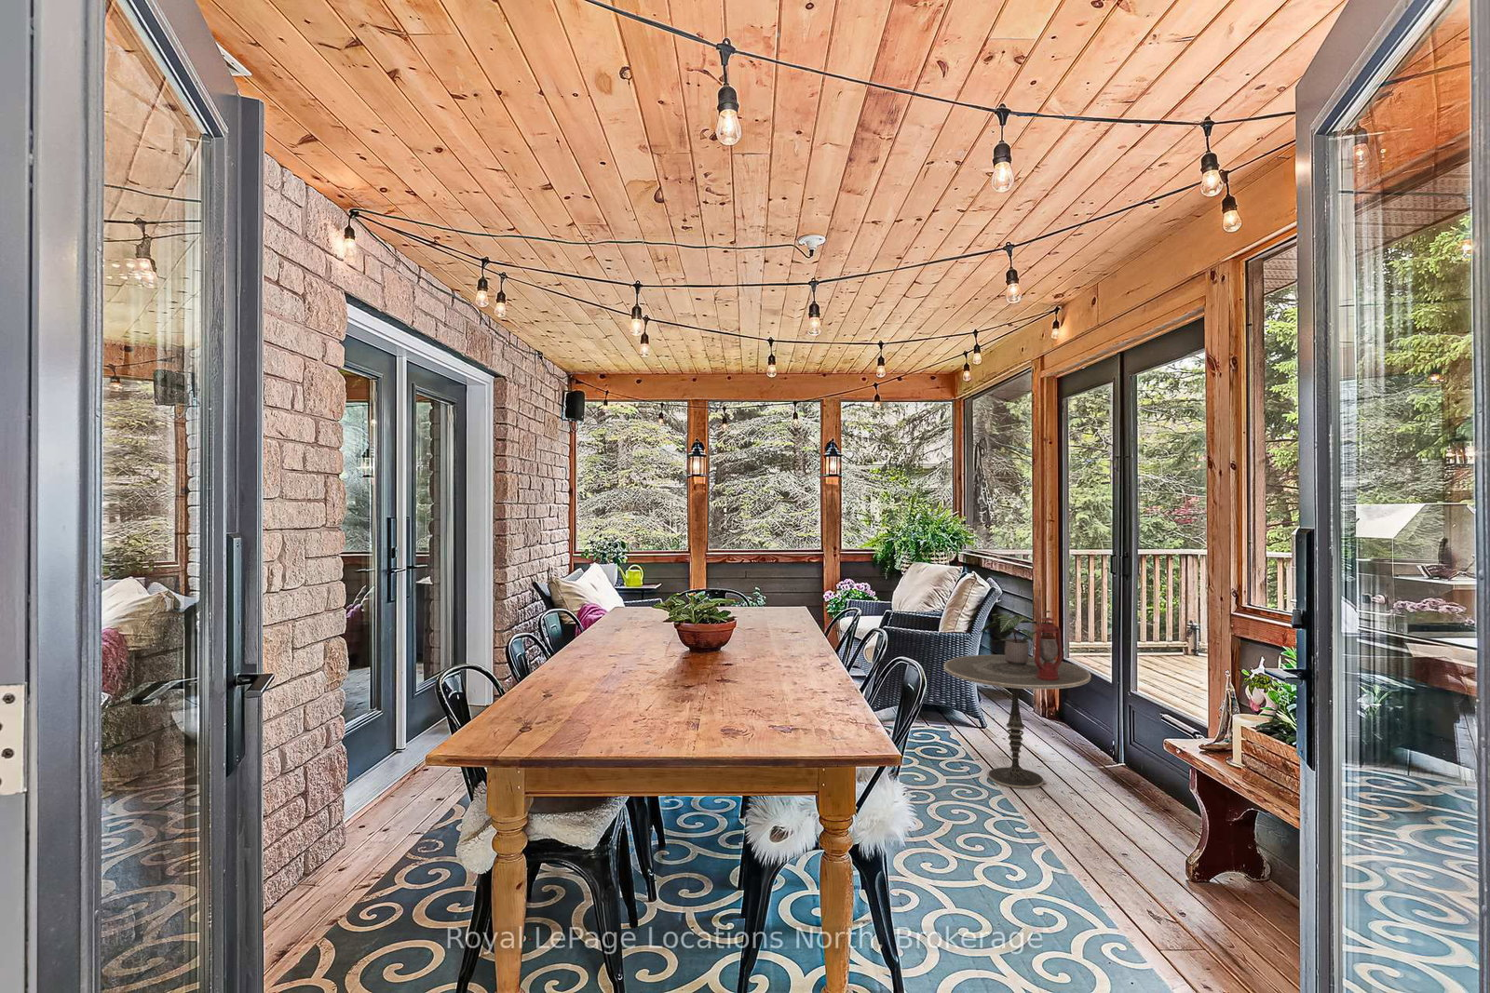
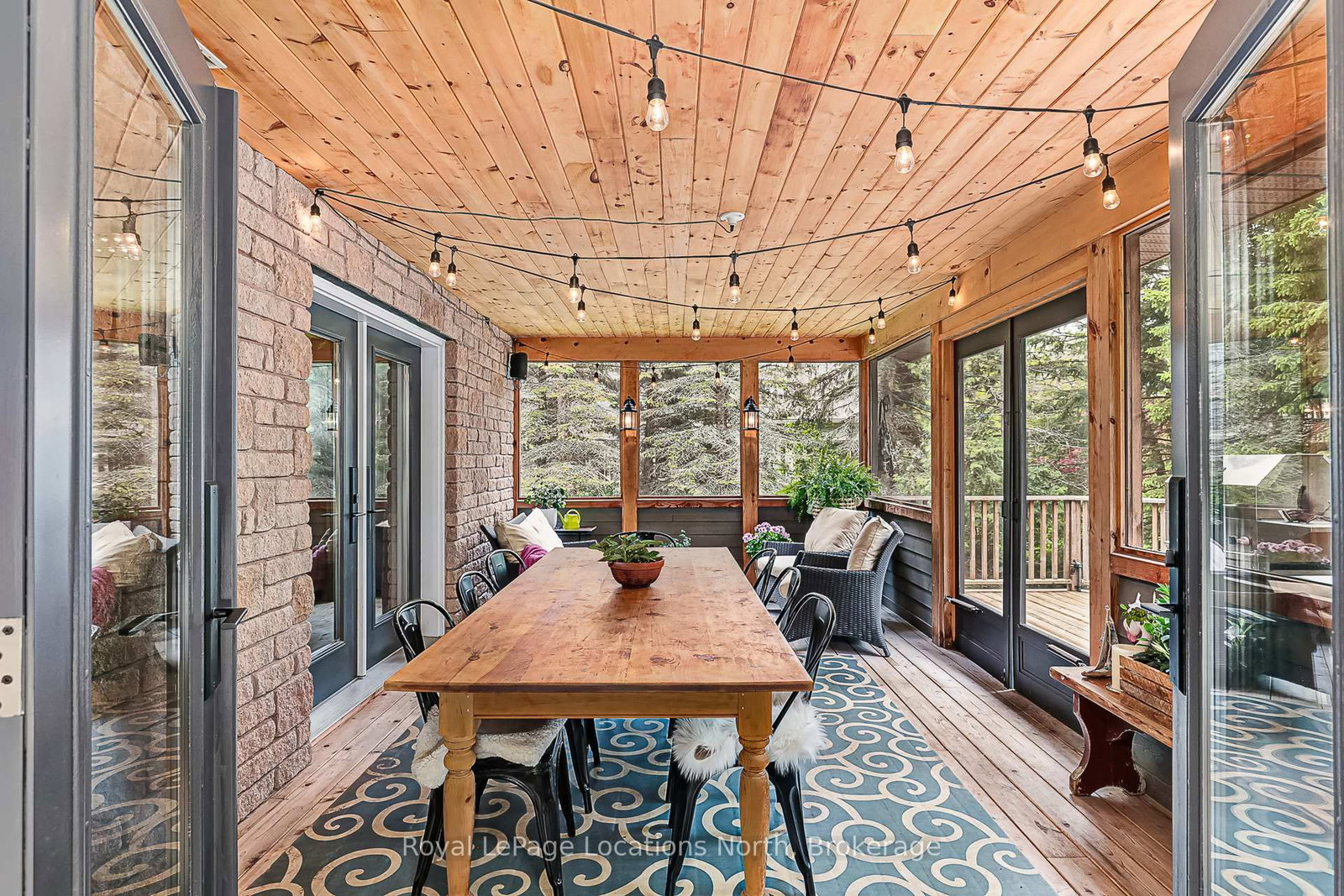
- potted plant [980,613,1039,665]
- lantern [1033,610,1063,680]
- side table [943,654,1091,789]
